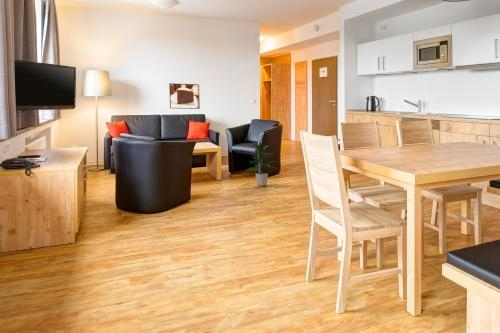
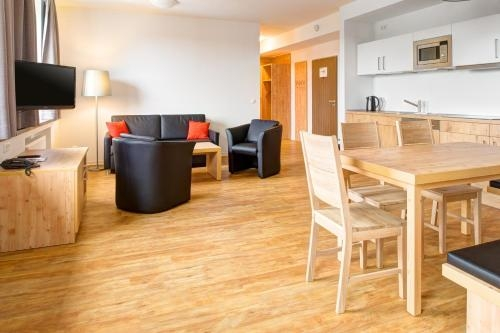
- indoor plant [248,140,278,187]
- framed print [168,82,201,110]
